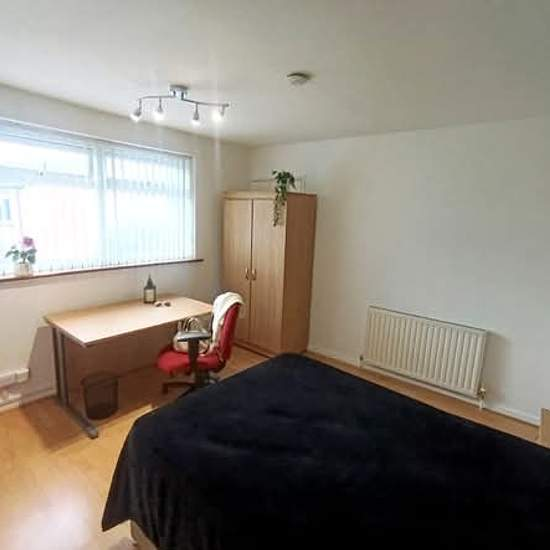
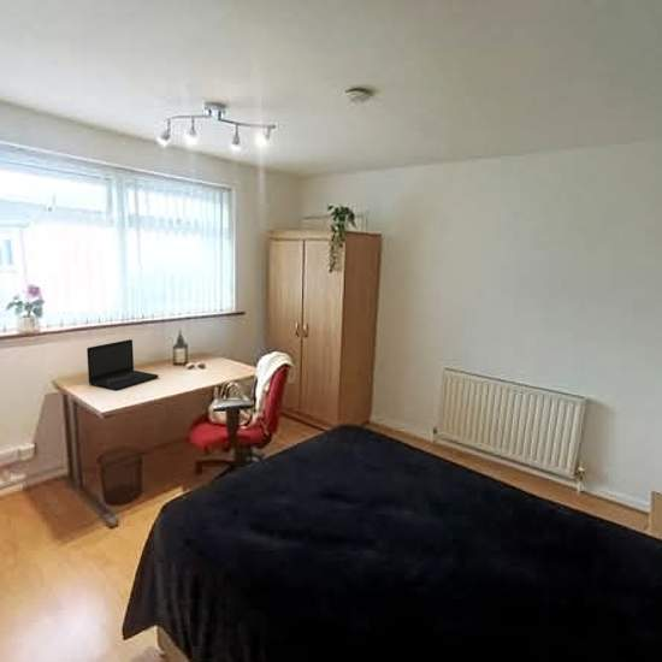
+ laptop [85,338,160,391]
